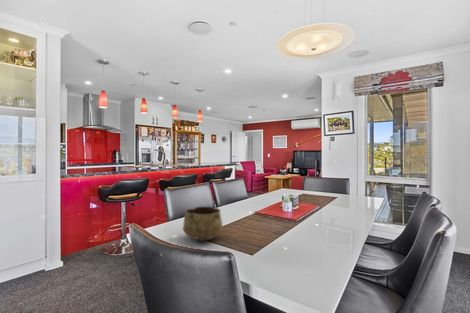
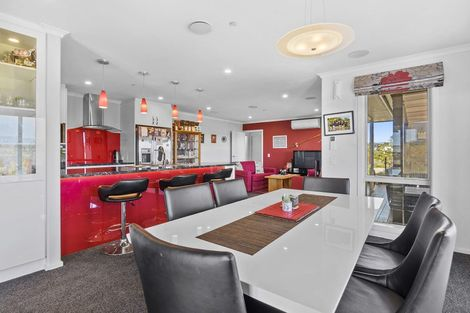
- decorative bowl [182,206,223,242]
